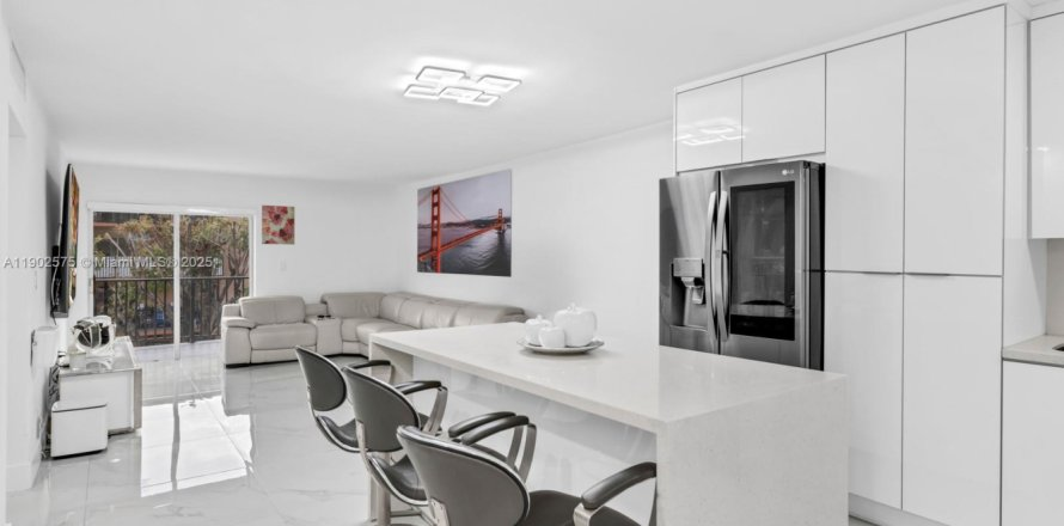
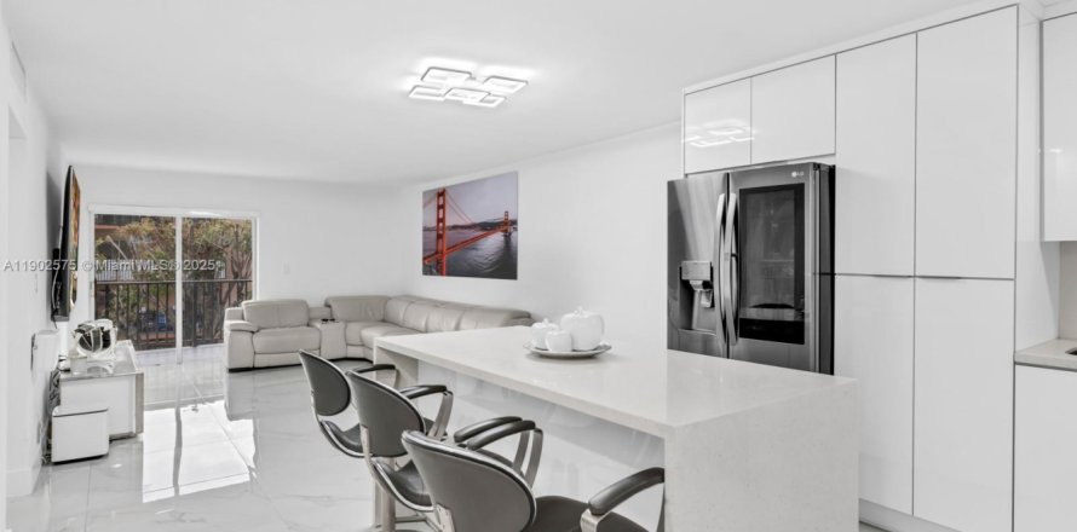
- wall art [261,204,295,246]
